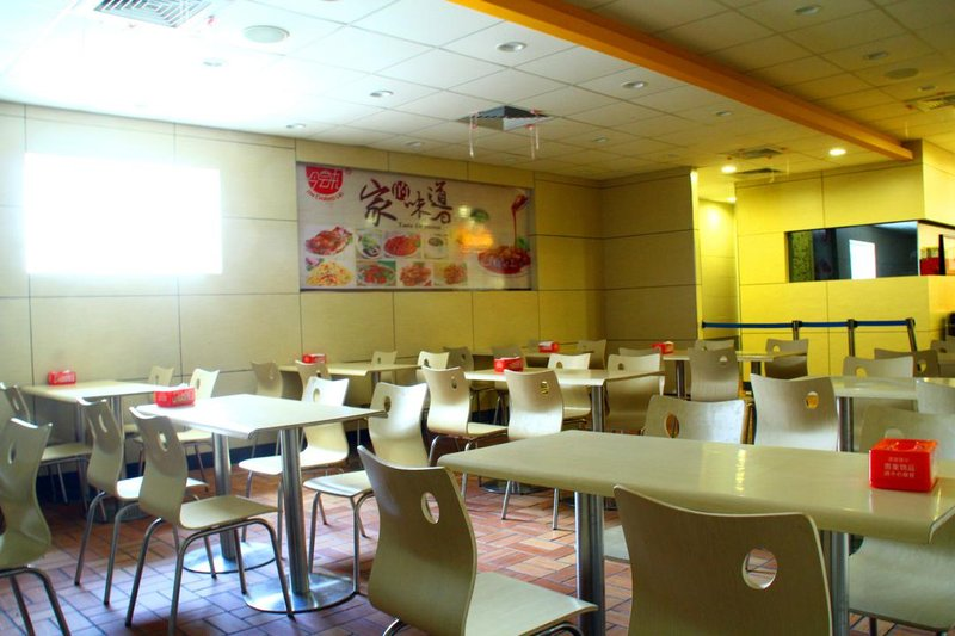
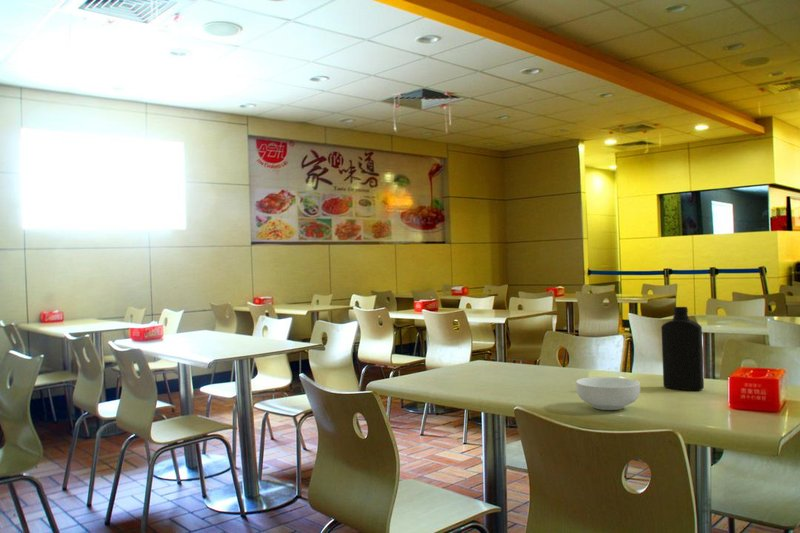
+ cereal bowl [575,376,641,411]
+ bottle [660,306,705,391]
